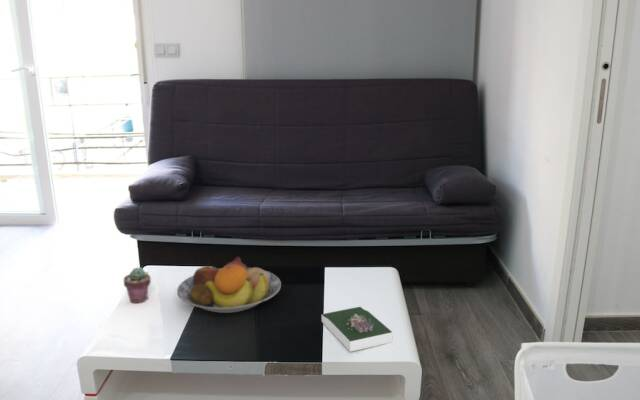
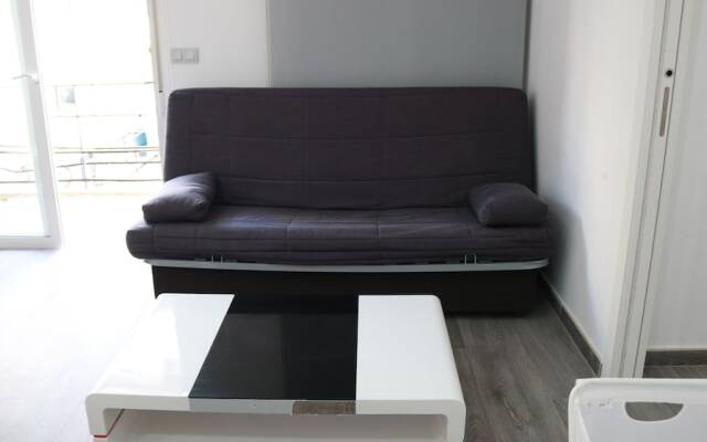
- book [321,306,394,353]
- potted succulent [123,266,152,304]
- fruit bowl [176,256,282,314]
